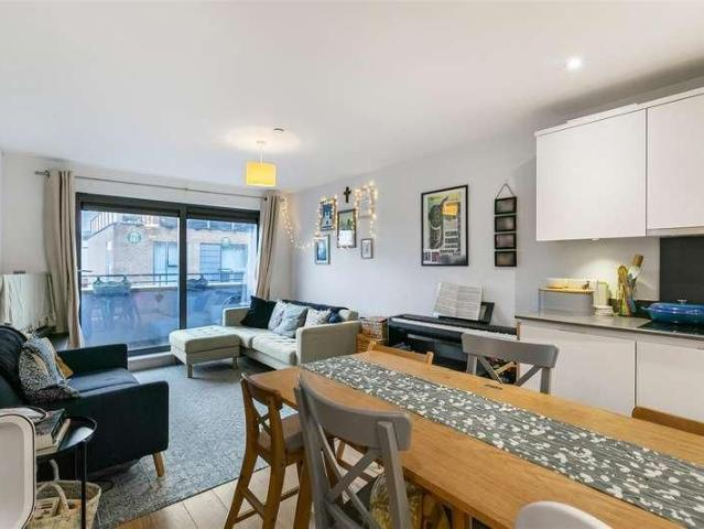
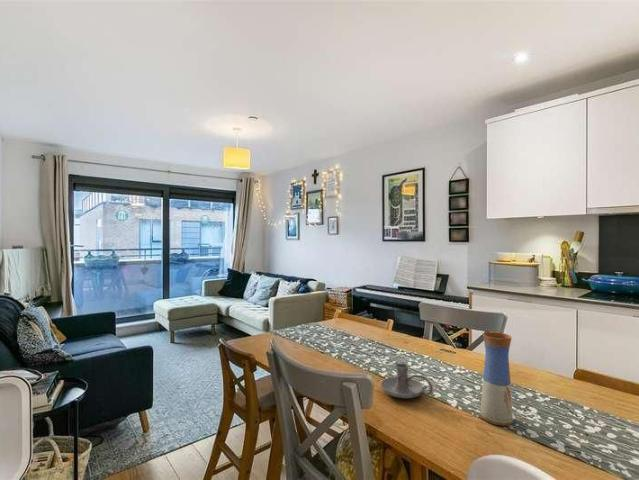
+ candle holder [380,362,434,399]
+ vase [479,331,514,427]
